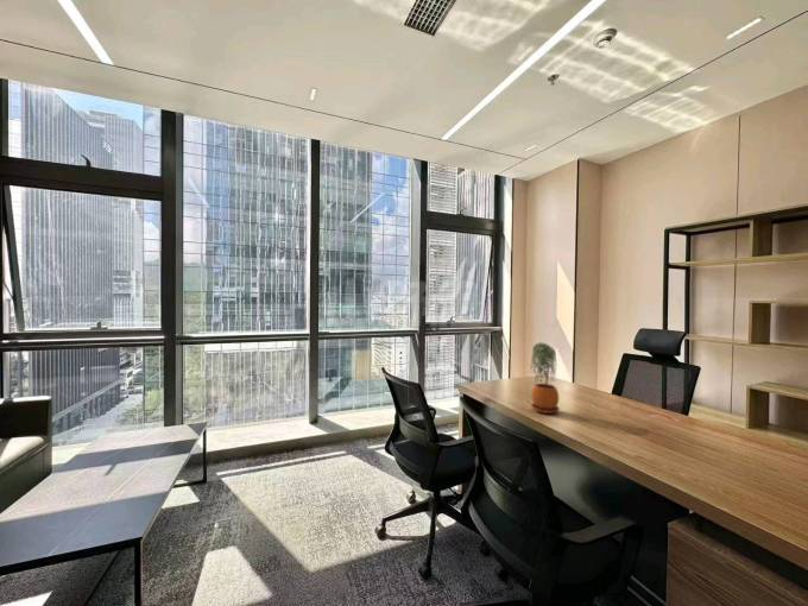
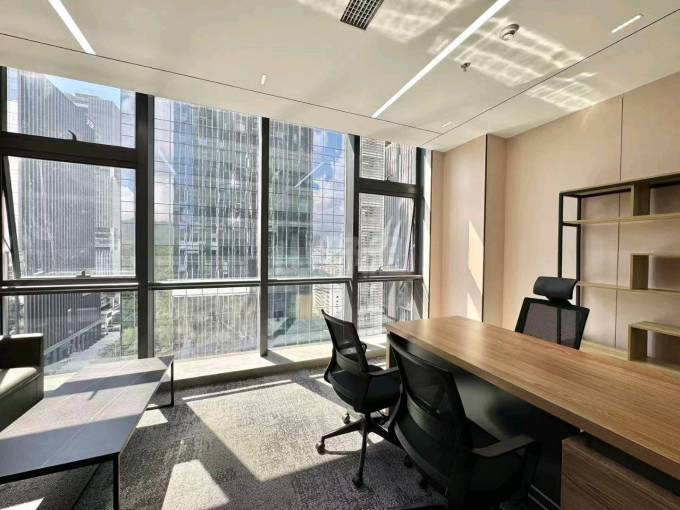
- potted plant [529,341,561,415]
